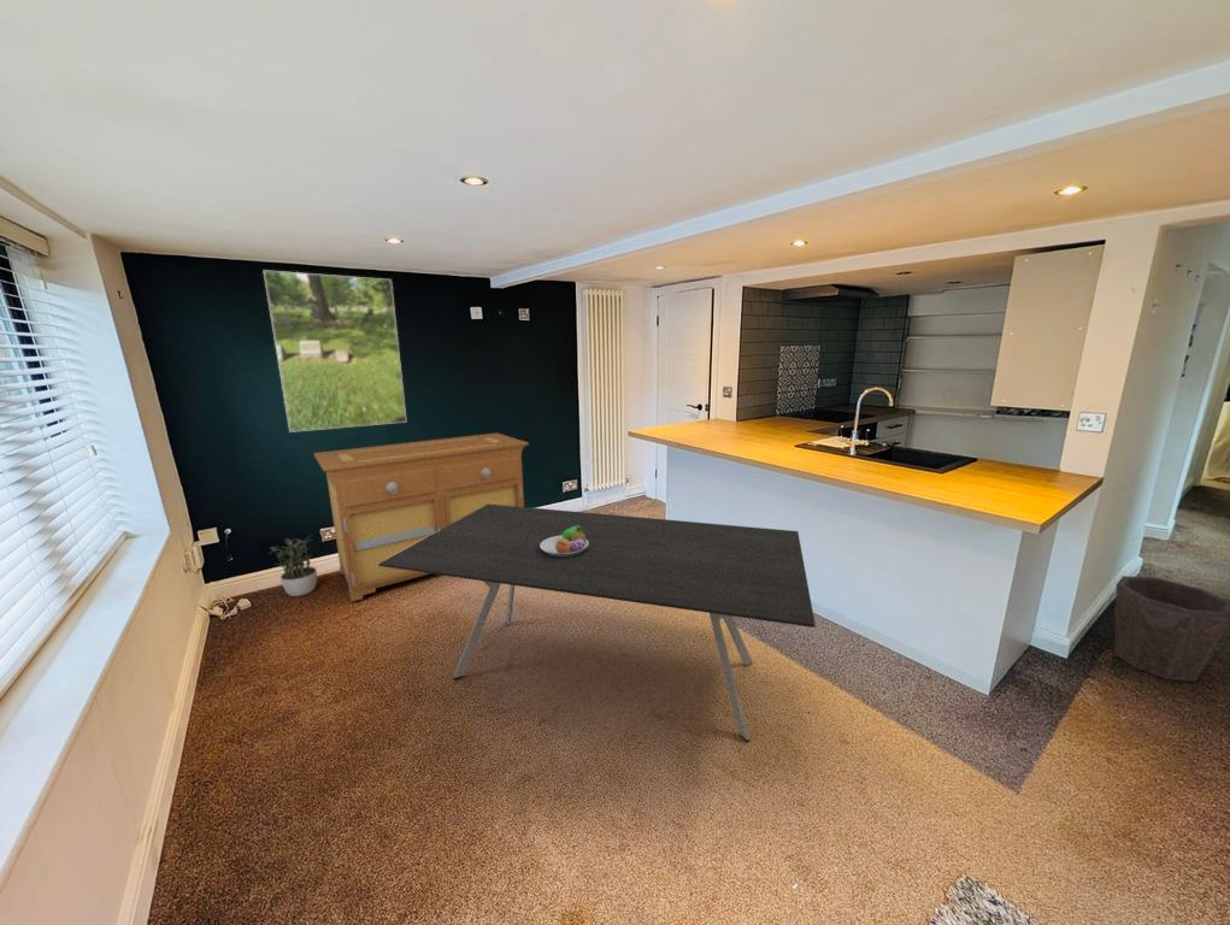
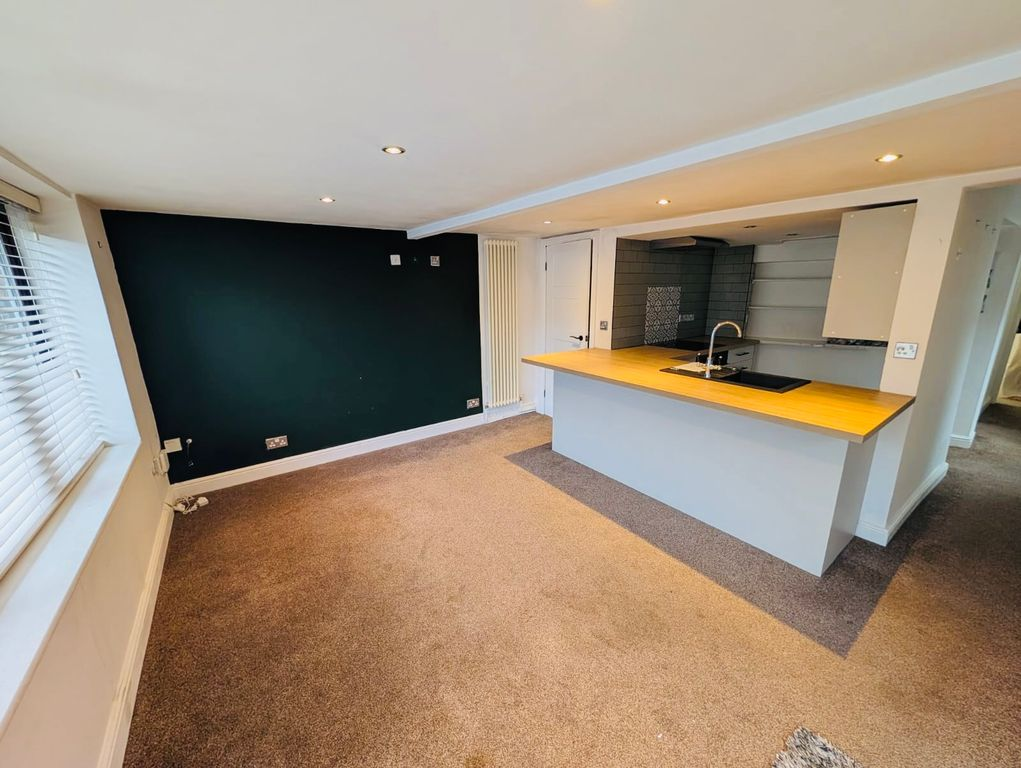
- dining table [378,503,817,743]
- fruit bowl [540,525,589,556]
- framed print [263,269,407,434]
- potted plant [267,535,318,597]
- waste bin [1113,575,1230,683]
- sideboard [312,432,530,603]
